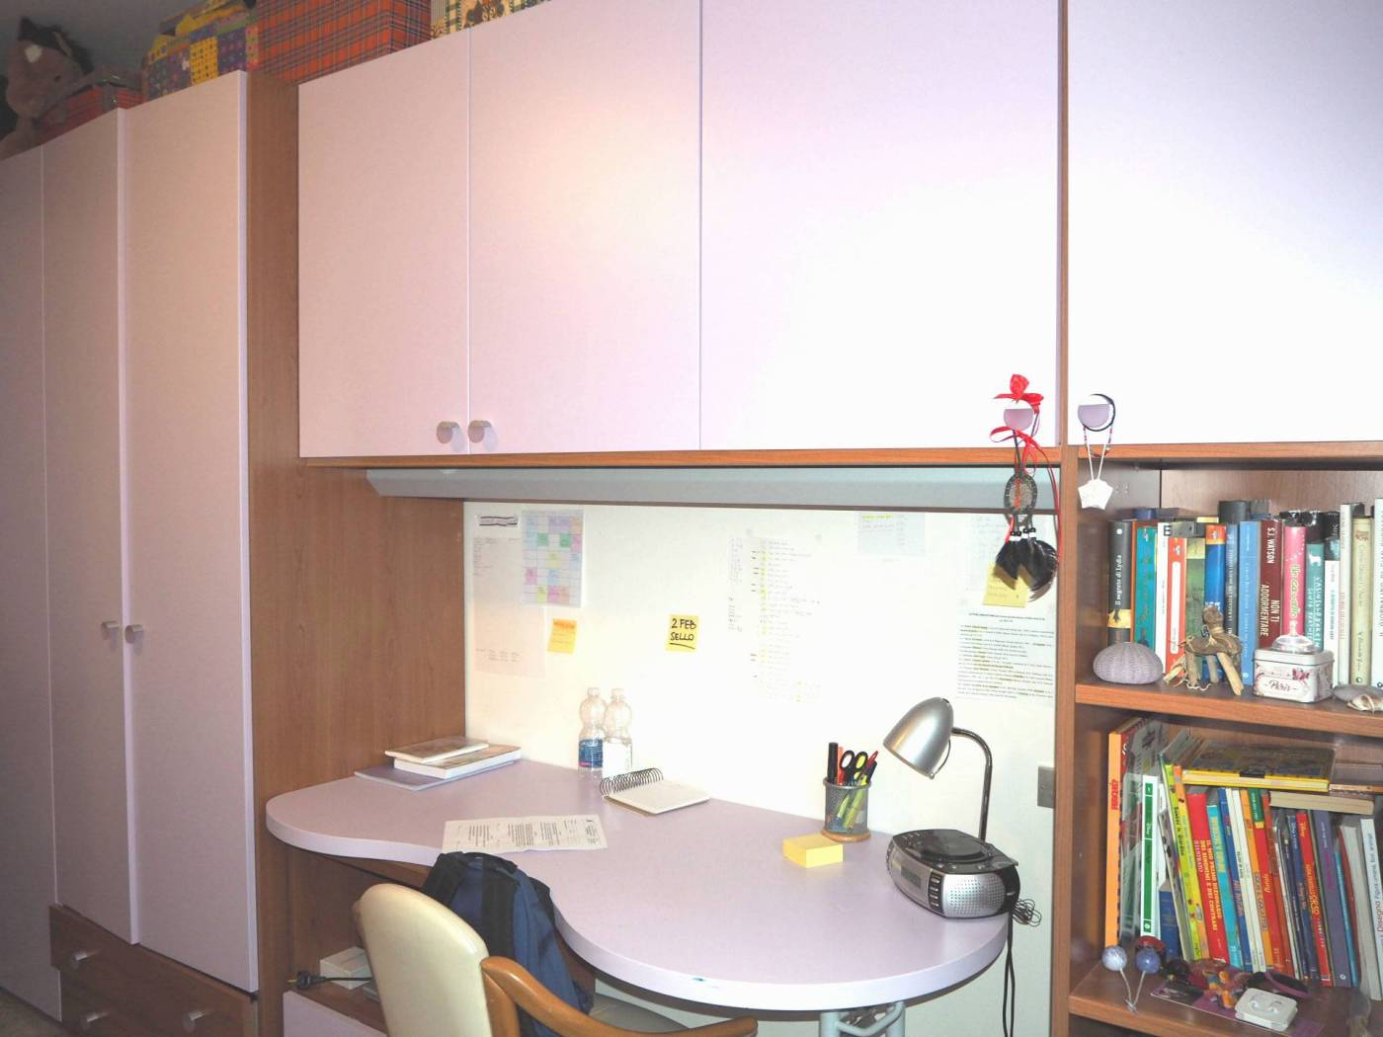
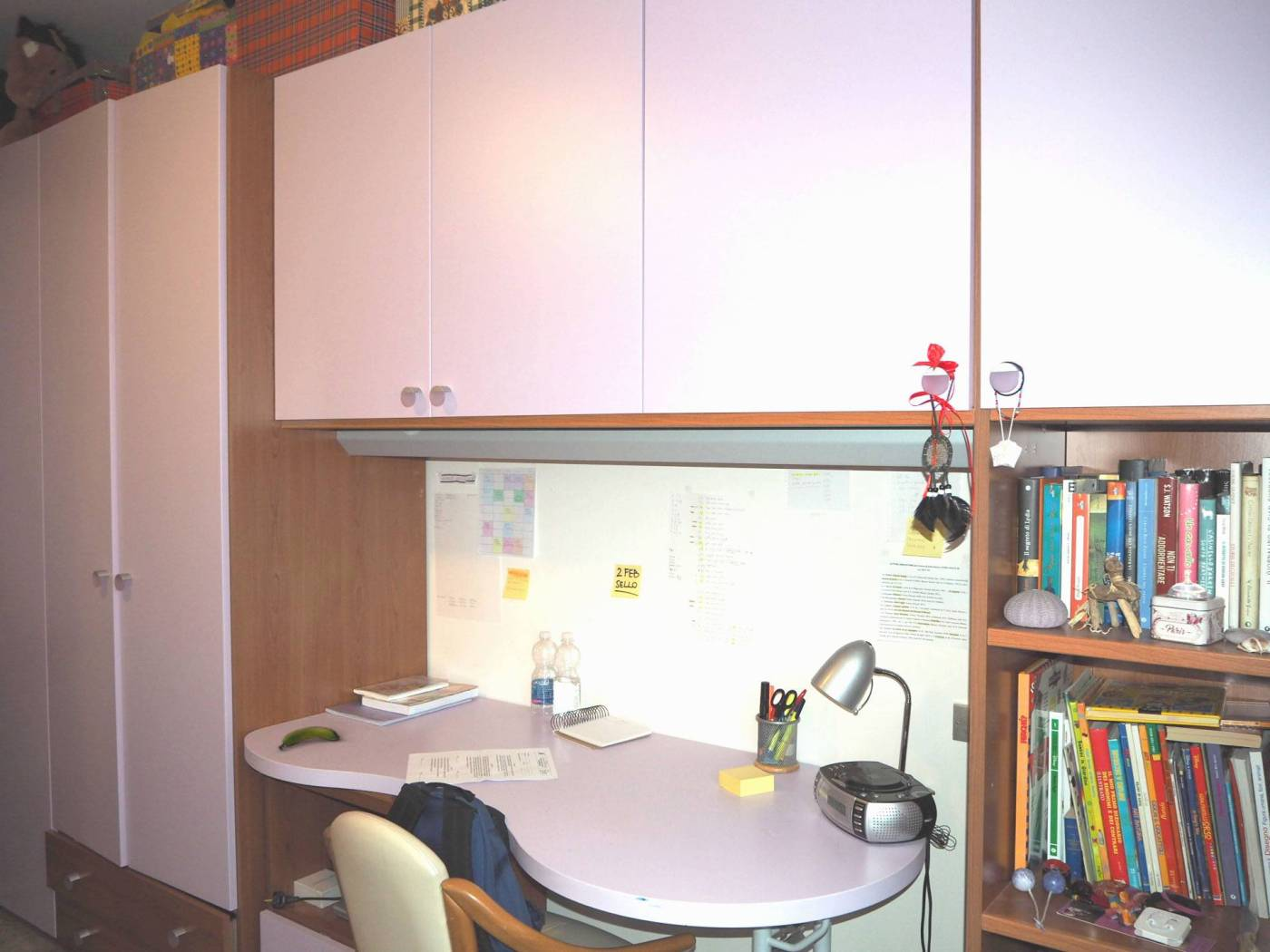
+ banana [278,725,341,752]
